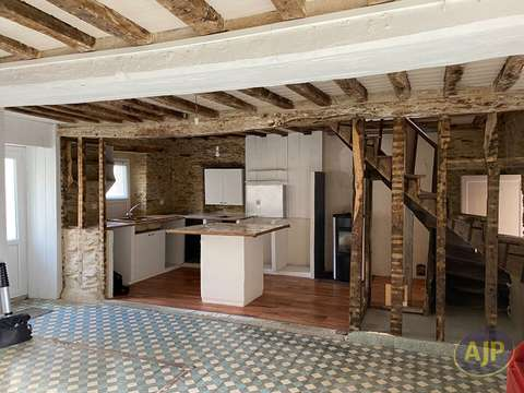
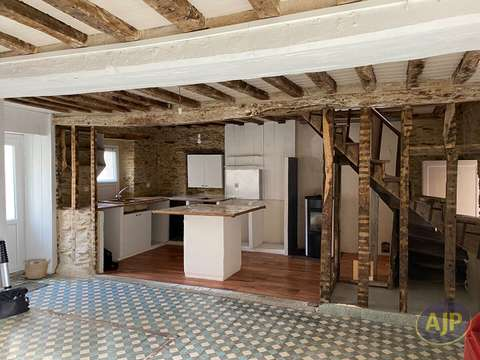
+ basket [22,258,52,280]
